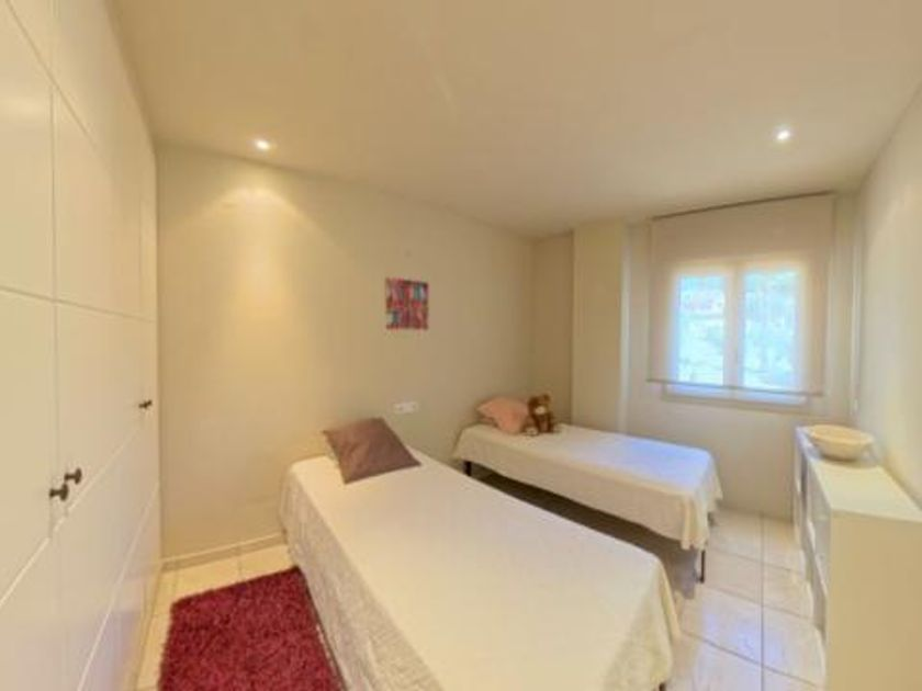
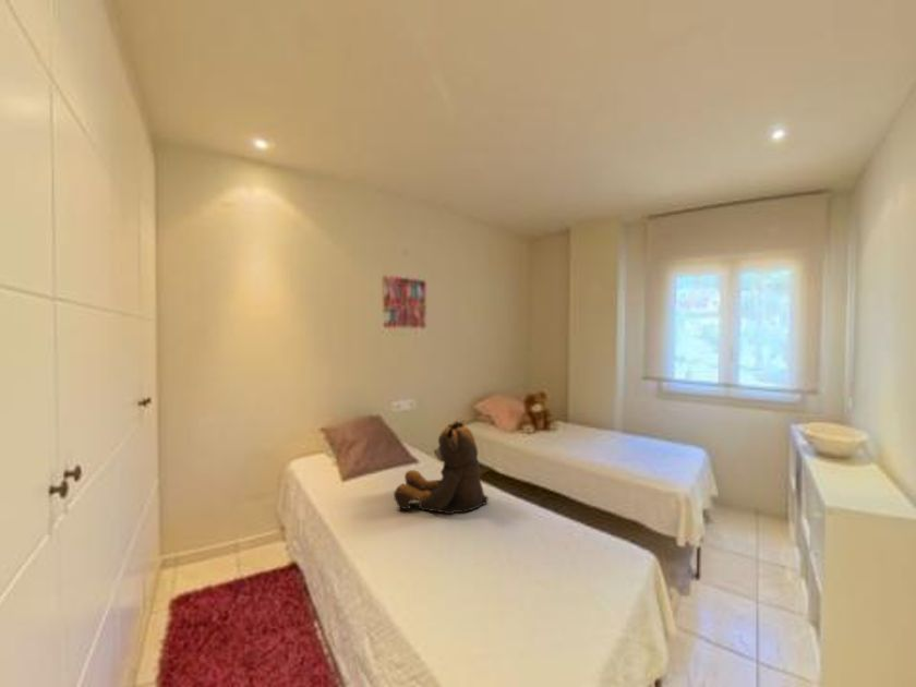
+ teddy bear [393,420,490,516]
